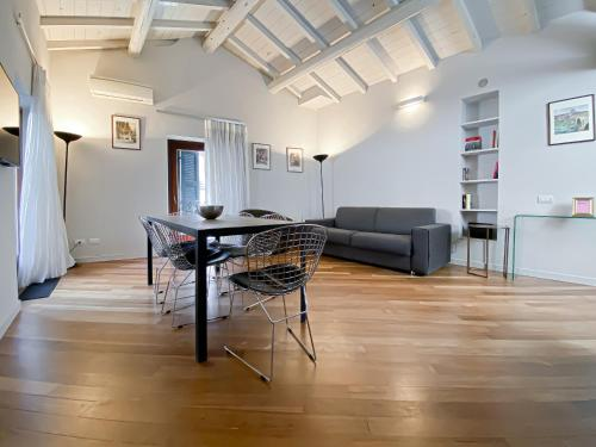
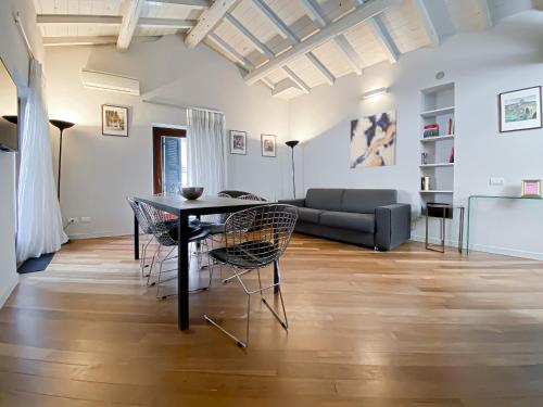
+ wall art [349,109,397,169]
